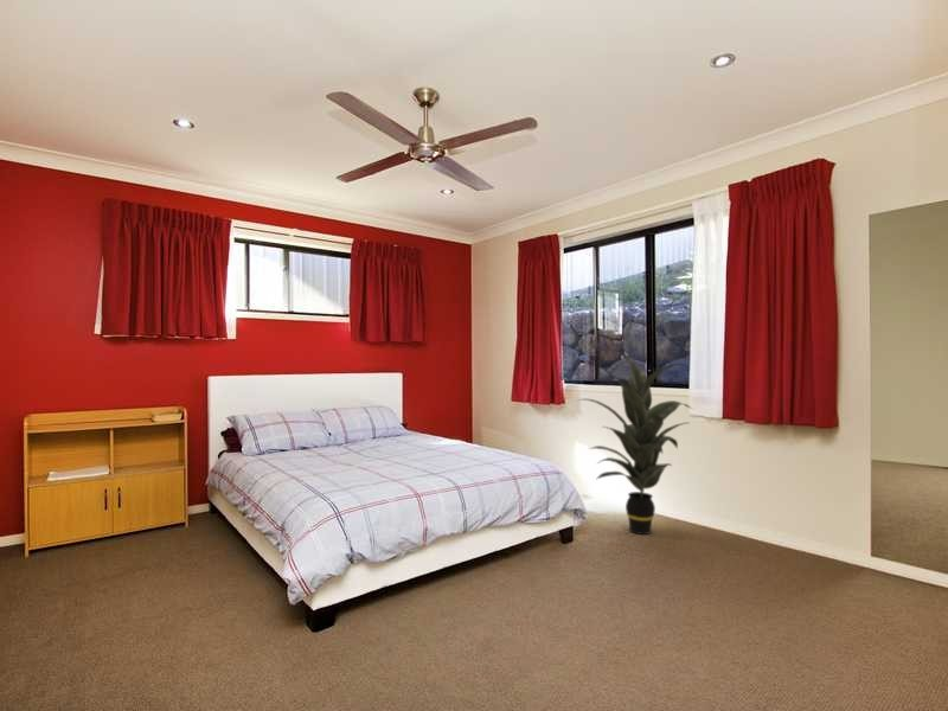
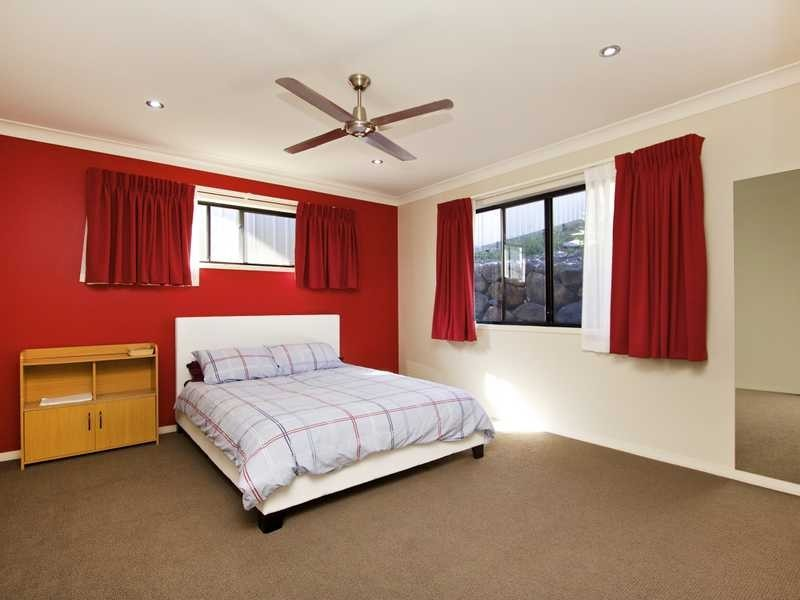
- indoor plant [577,353,692,536]
